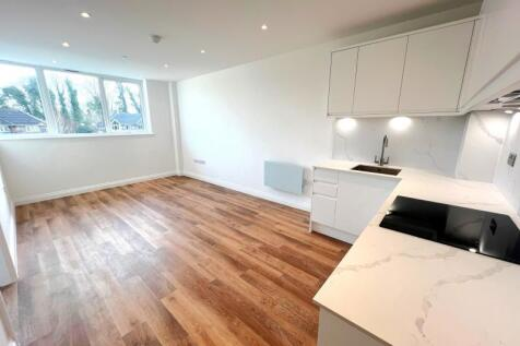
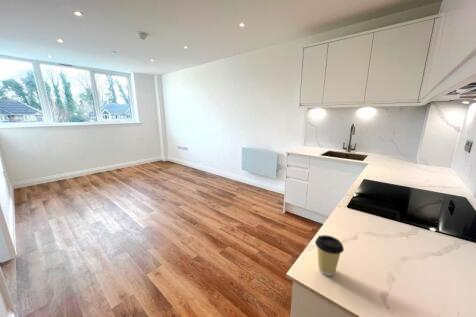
+ coffee cup [314,234,345,277]
